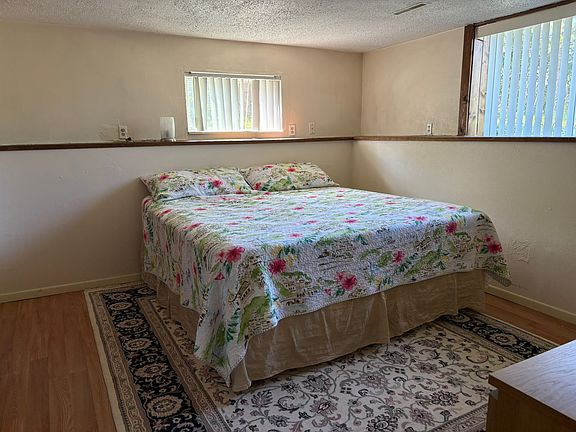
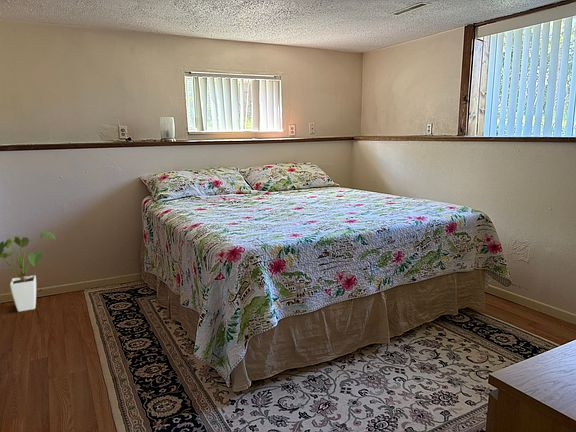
+ house plant [0,230,56,313]
